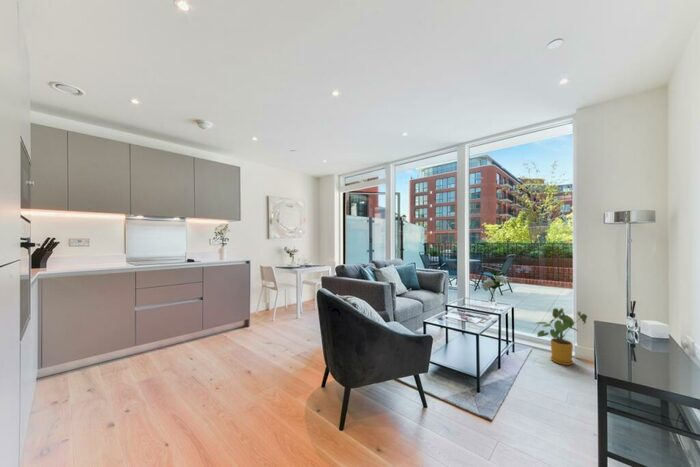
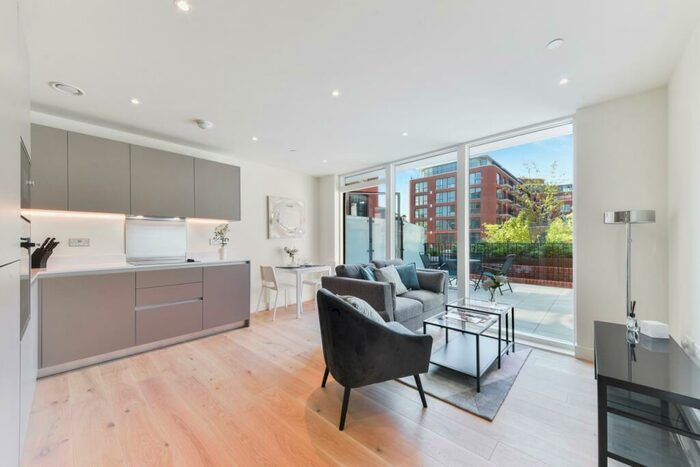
- house plant [535,307,588,366]
